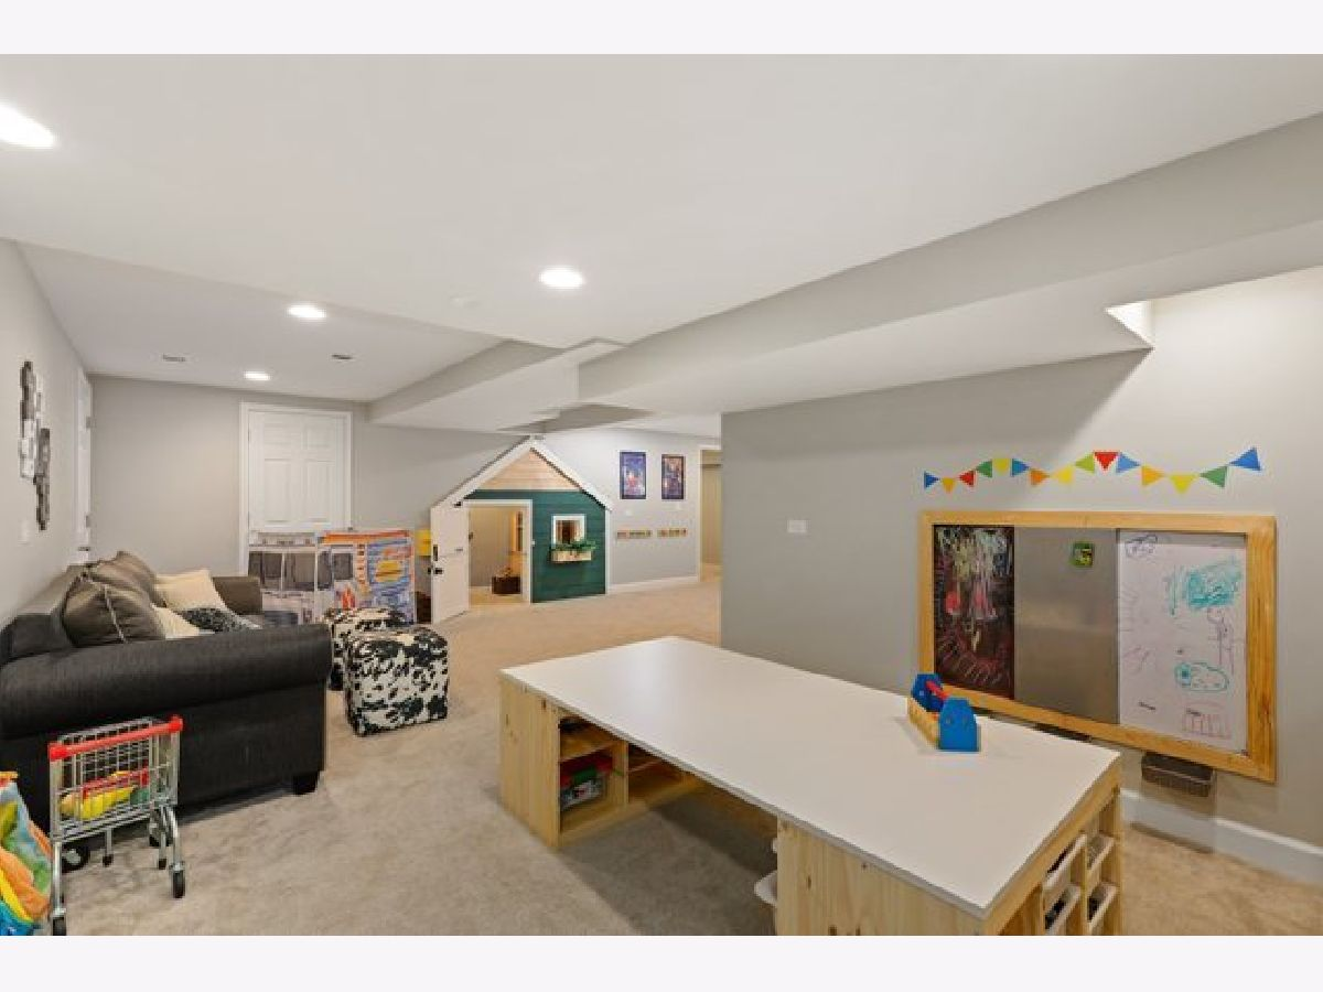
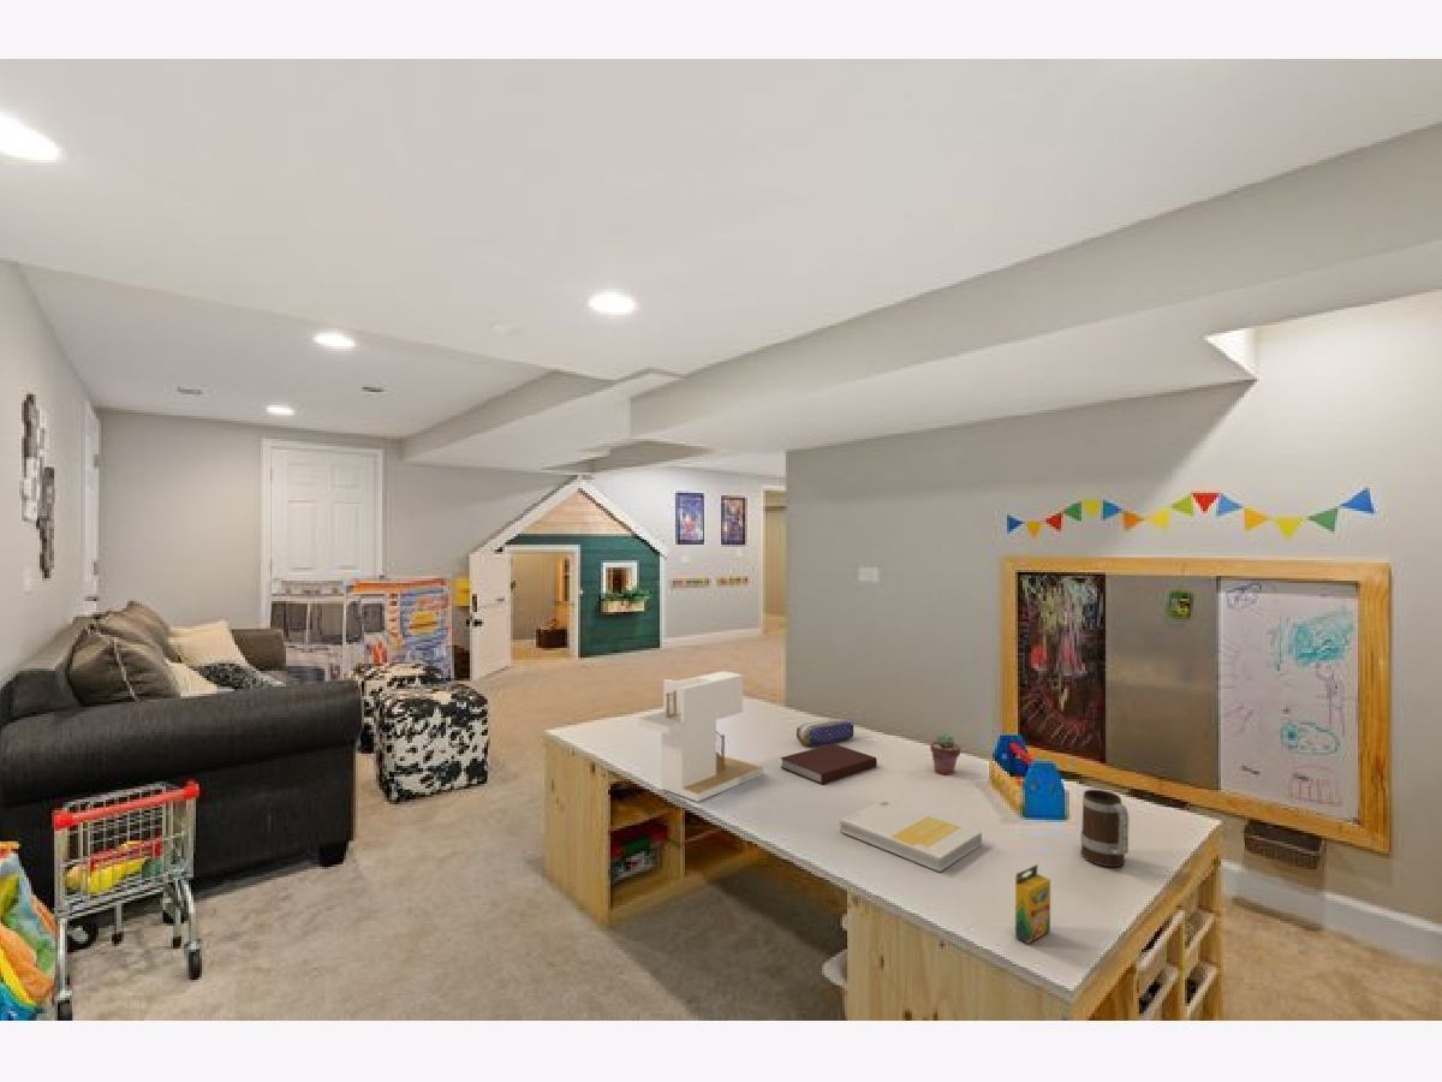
+ crayon box [1014,863,1051,945]
+ notebook [779,743,878,785]
+ pencil case [796,718,854,747]
+ architectural model [637,670,764,803]
+ book [839,798,983,873]
+ mug [1079,789,1131,868]
+ potted succulent [929,732,961,775]
